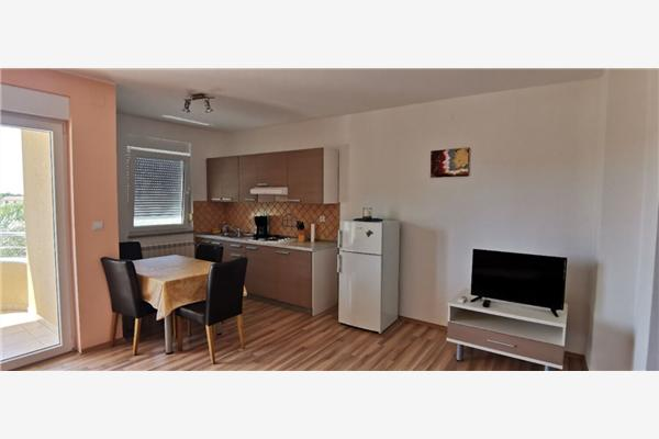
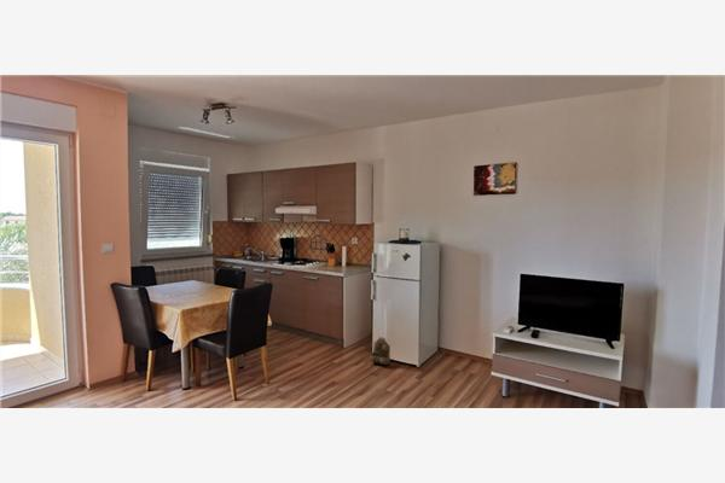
+ wall caddy [367,336,392,366]
